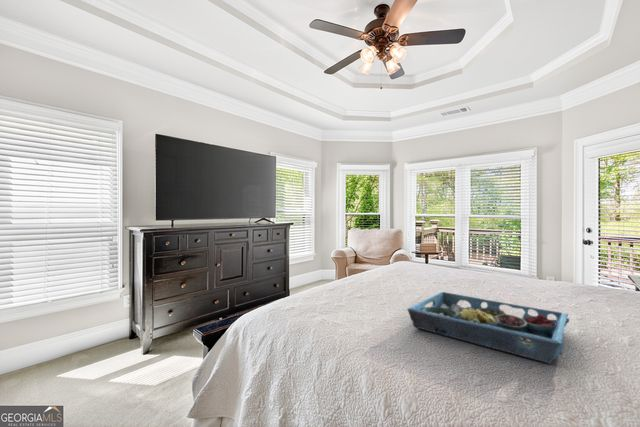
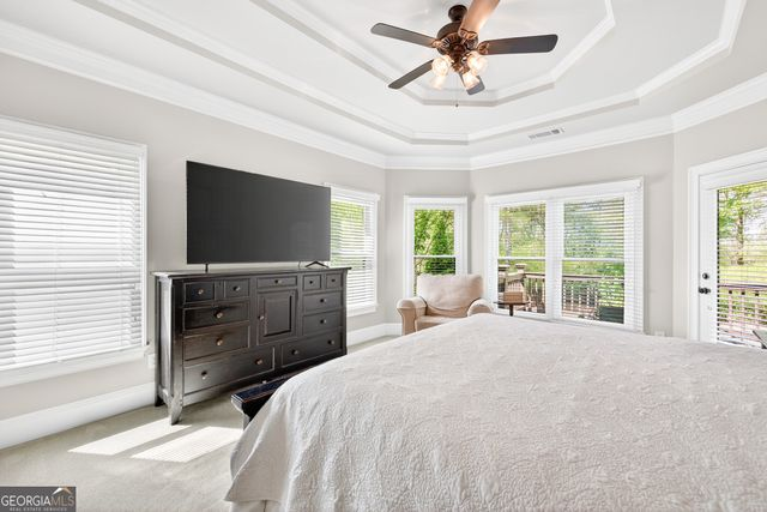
- serving tray [407,291,570,365]
